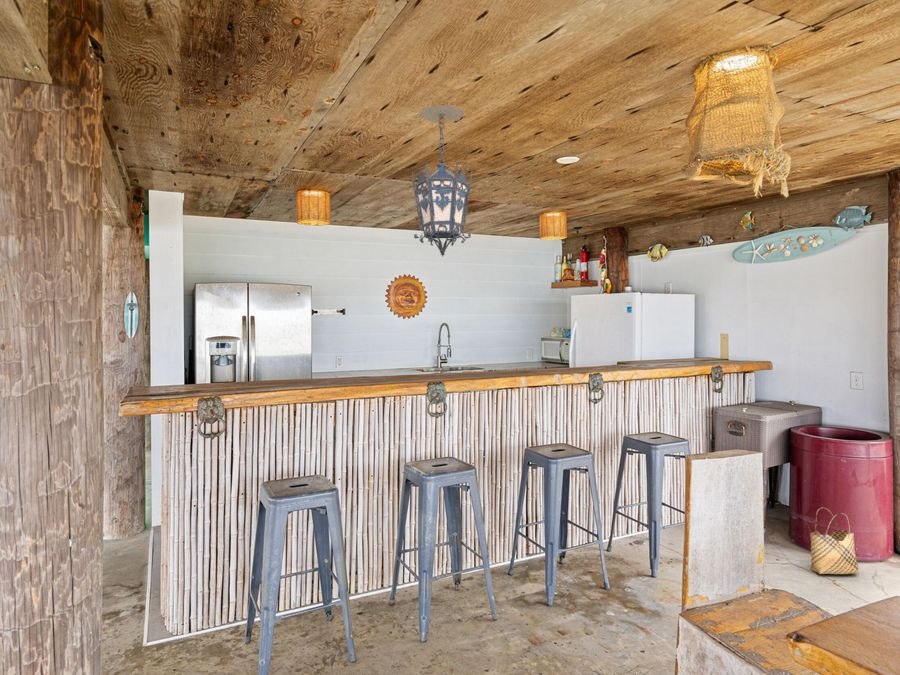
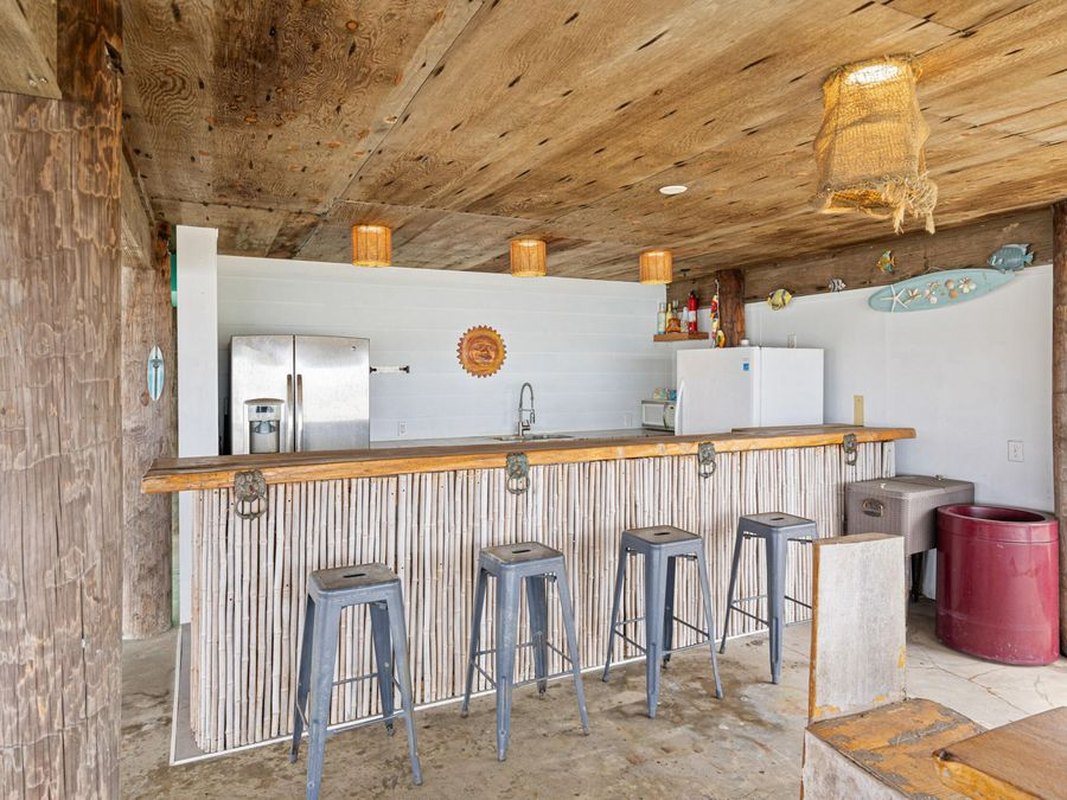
- hanging lantern [410,104,475,258]
- woven basket [809,506,859,575]
